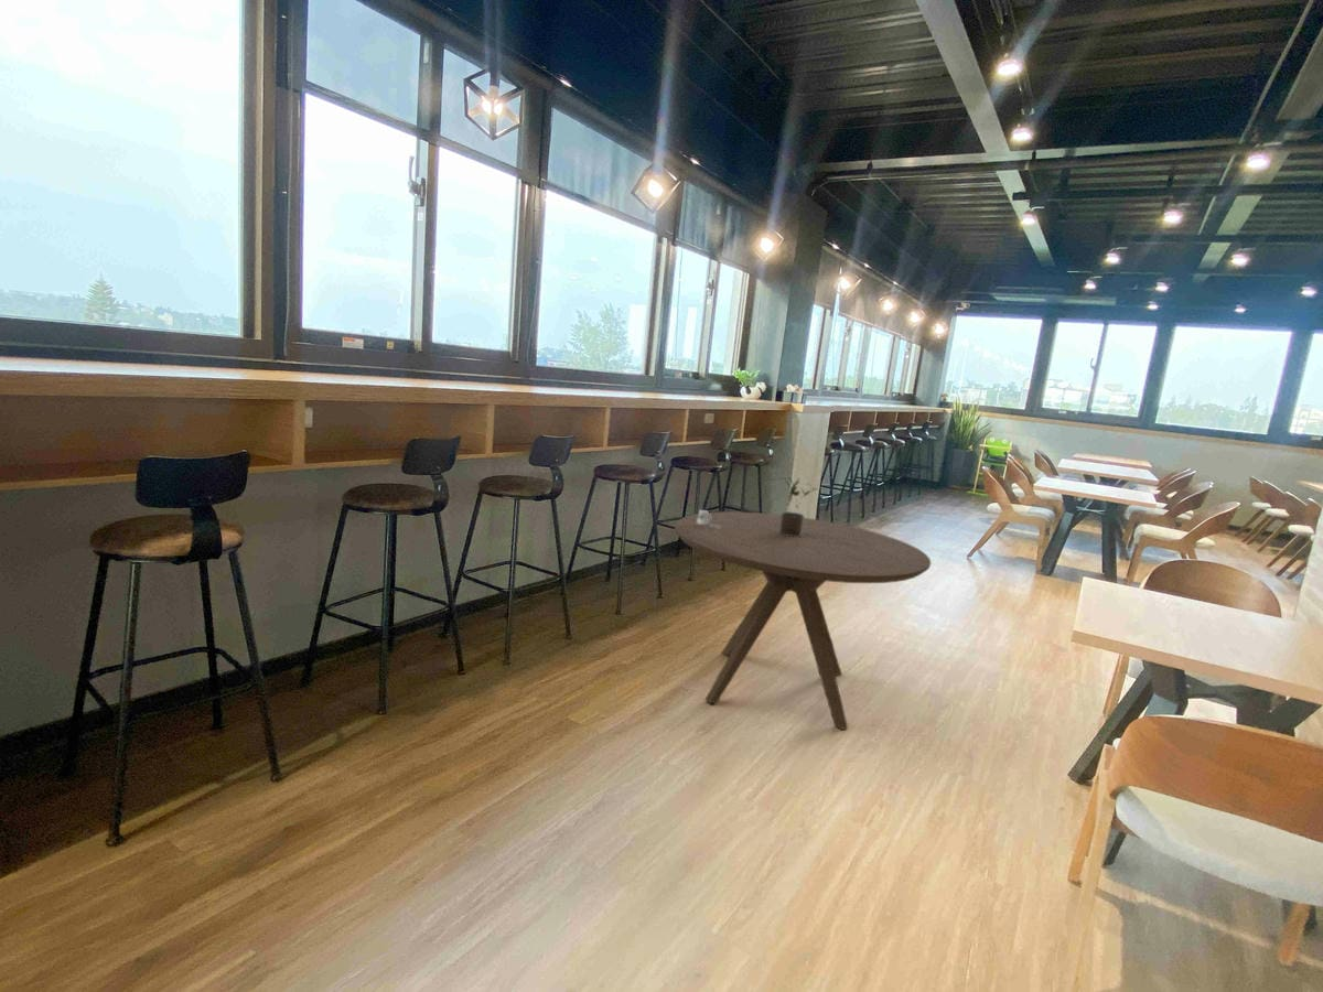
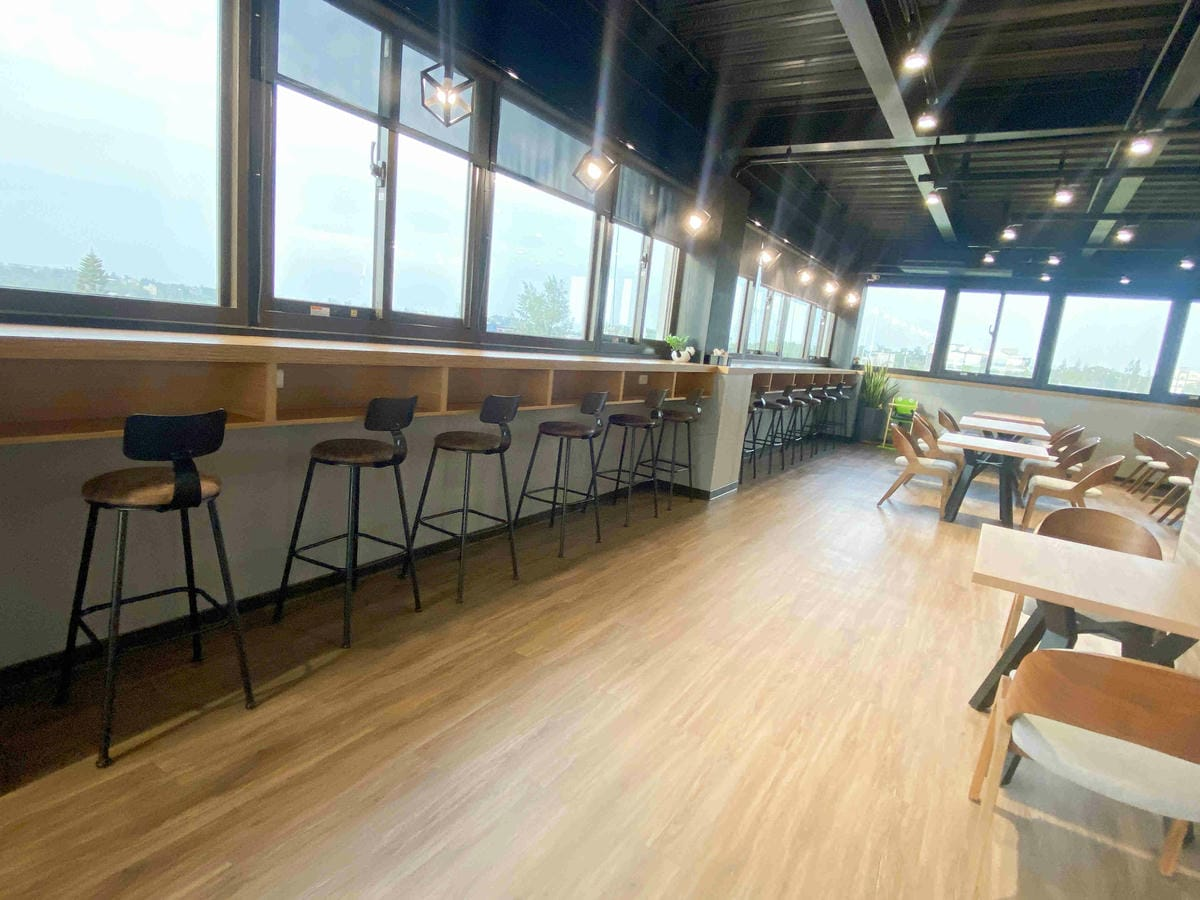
- mug [697,509,721,528]
- dining table [674,510,932,731]
- potted plant [779,475,818,537]
